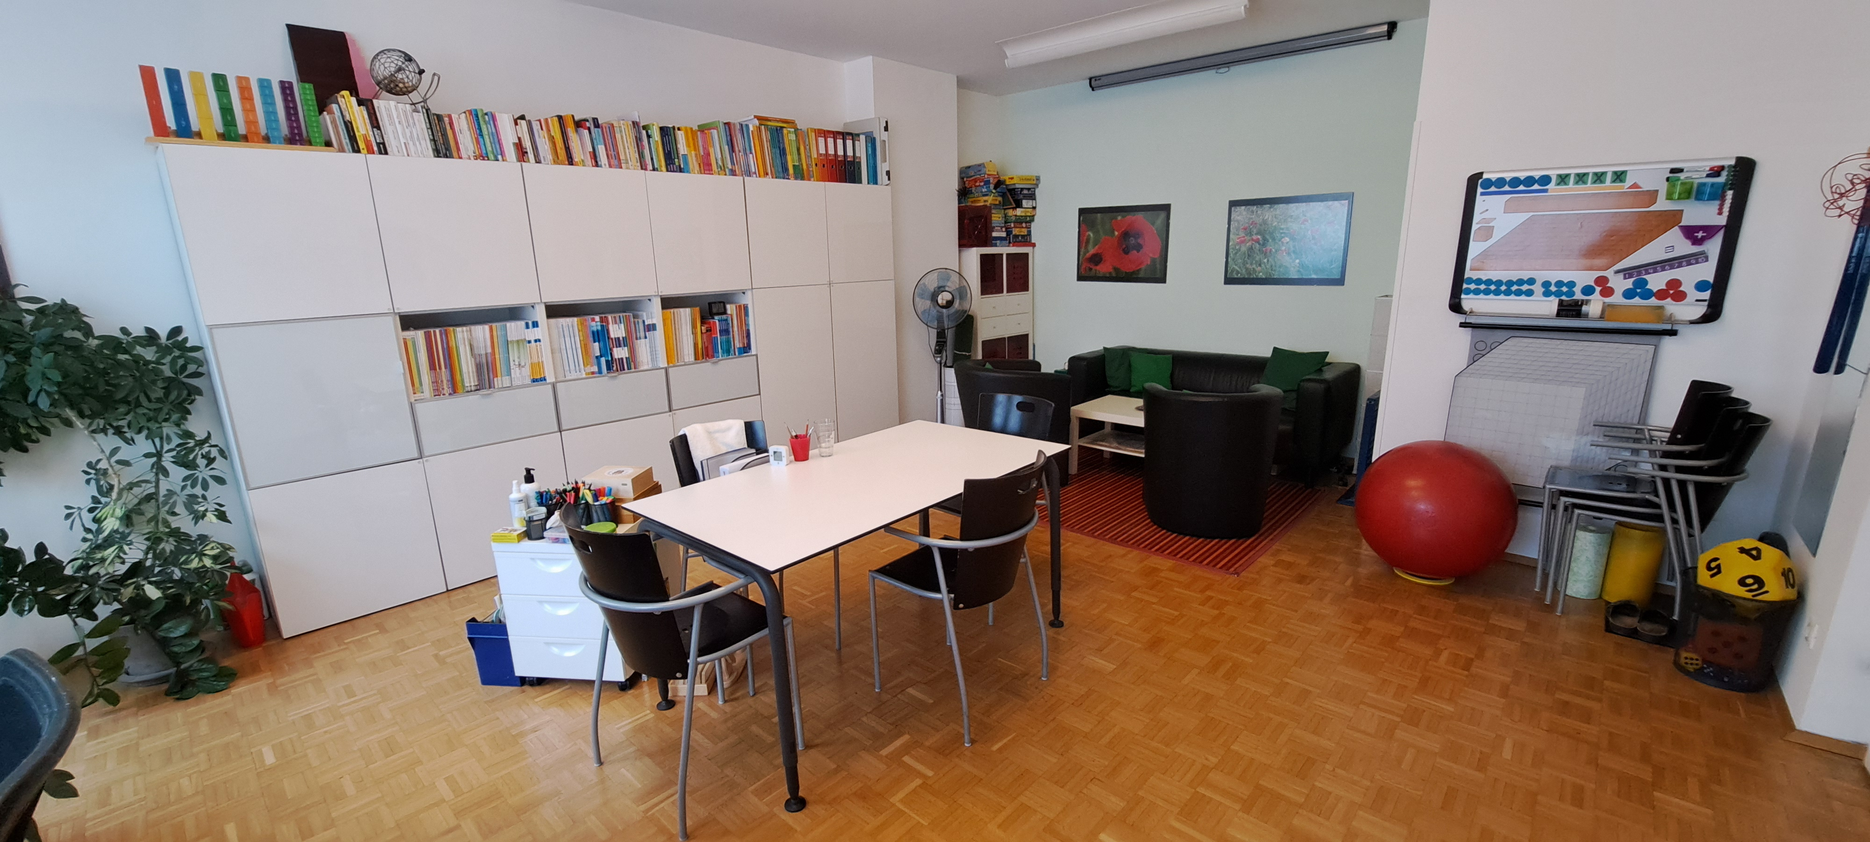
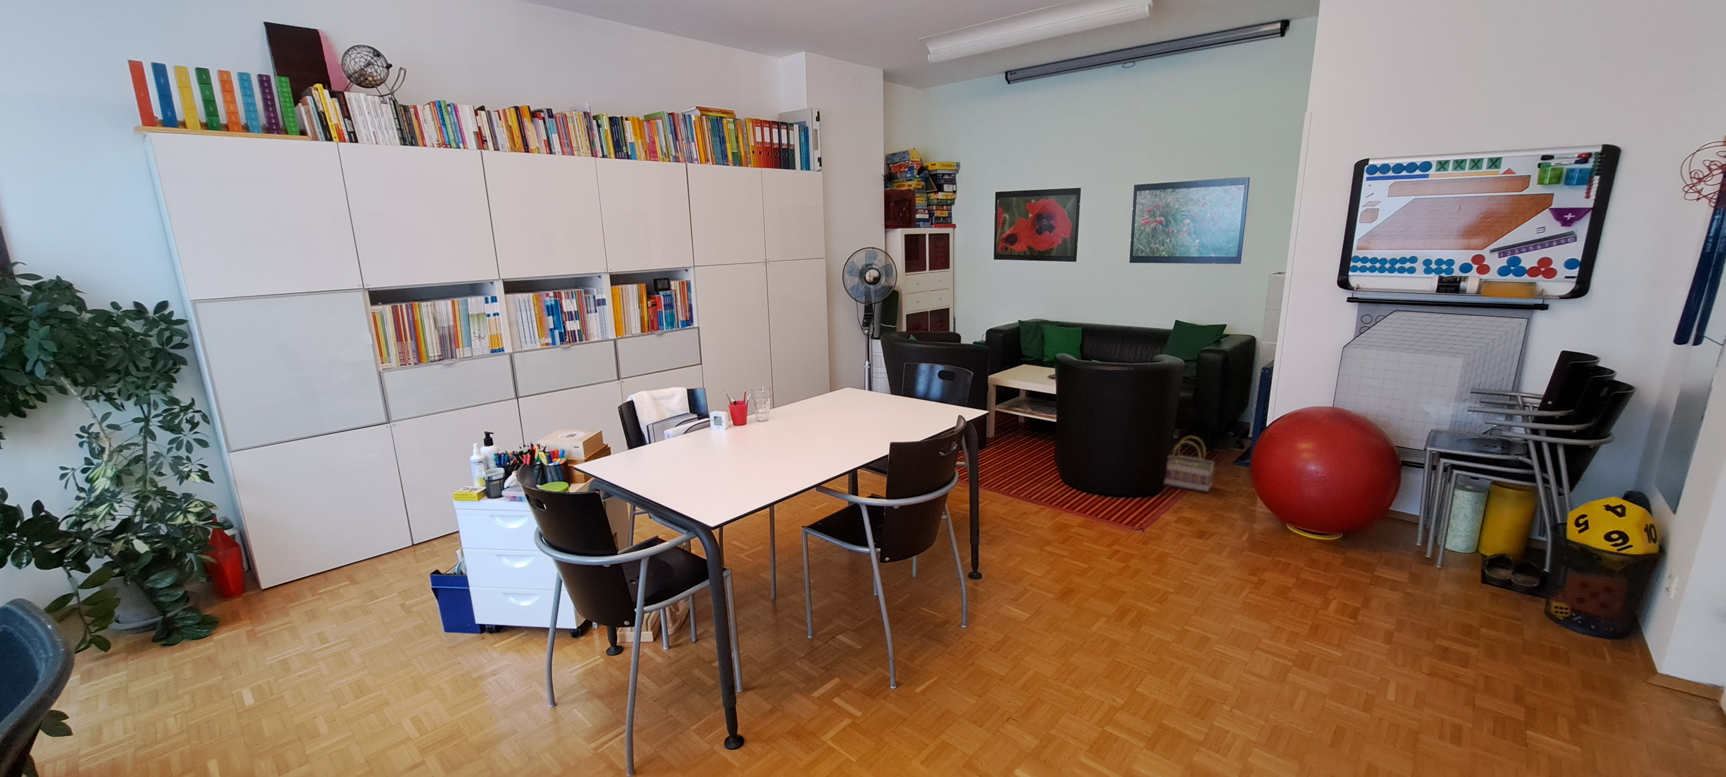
+ basket [1164,436,1215,493]
